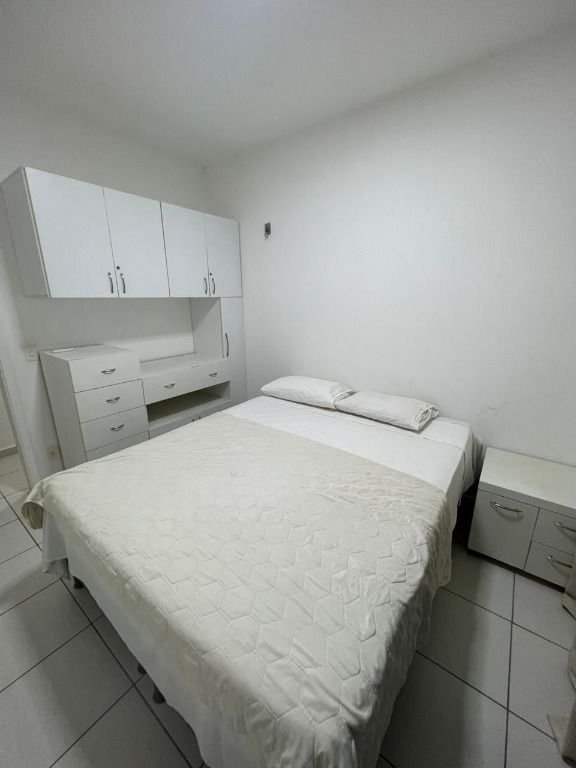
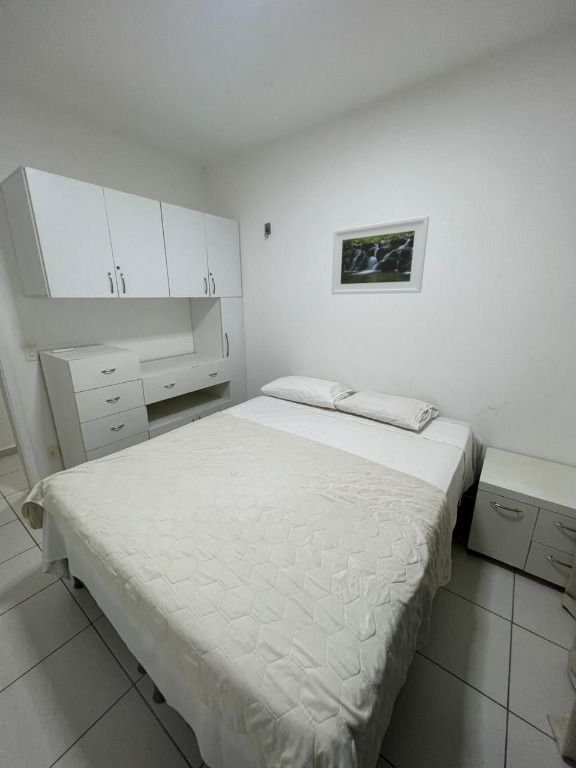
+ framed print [330,215,430,295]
